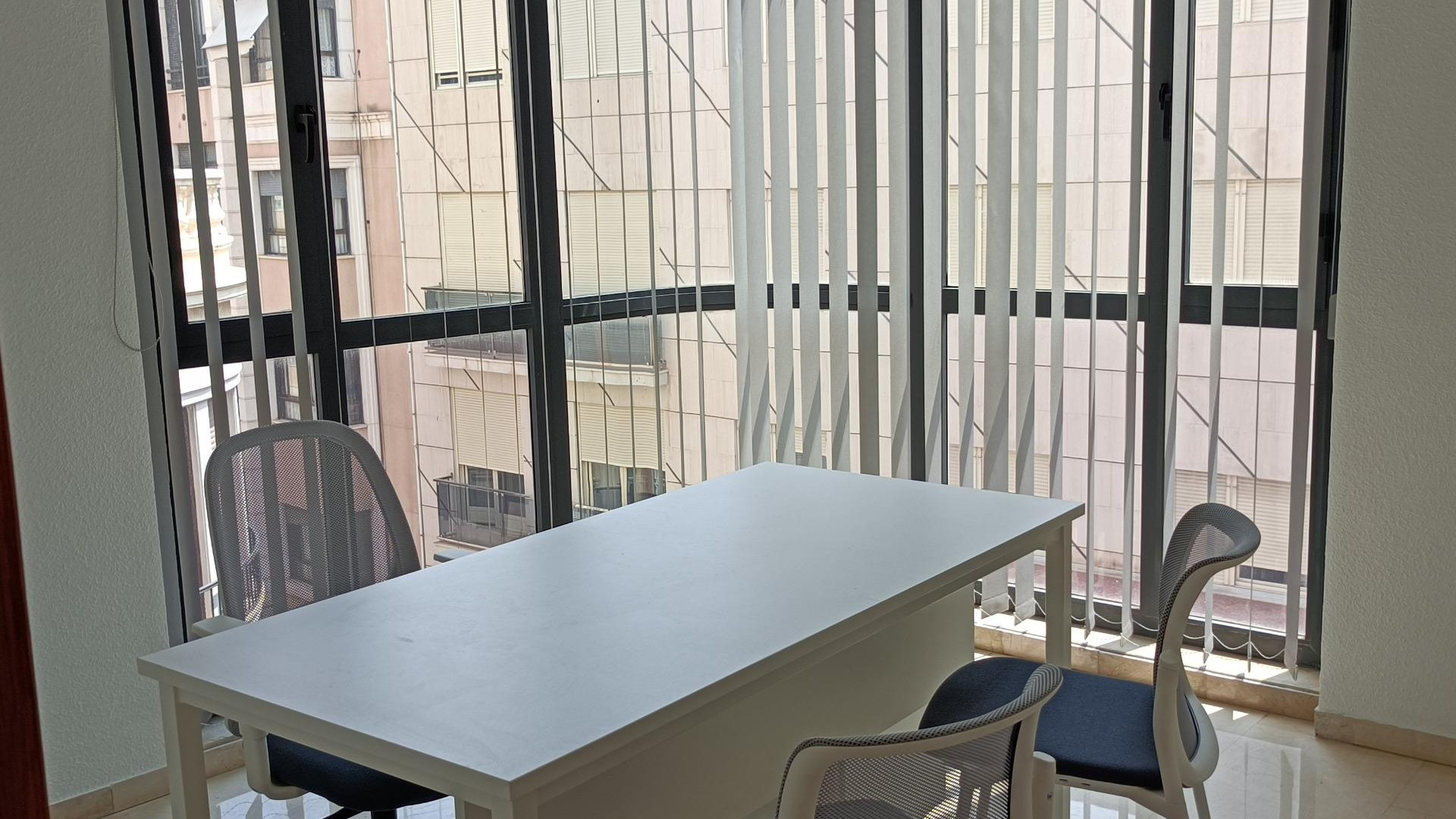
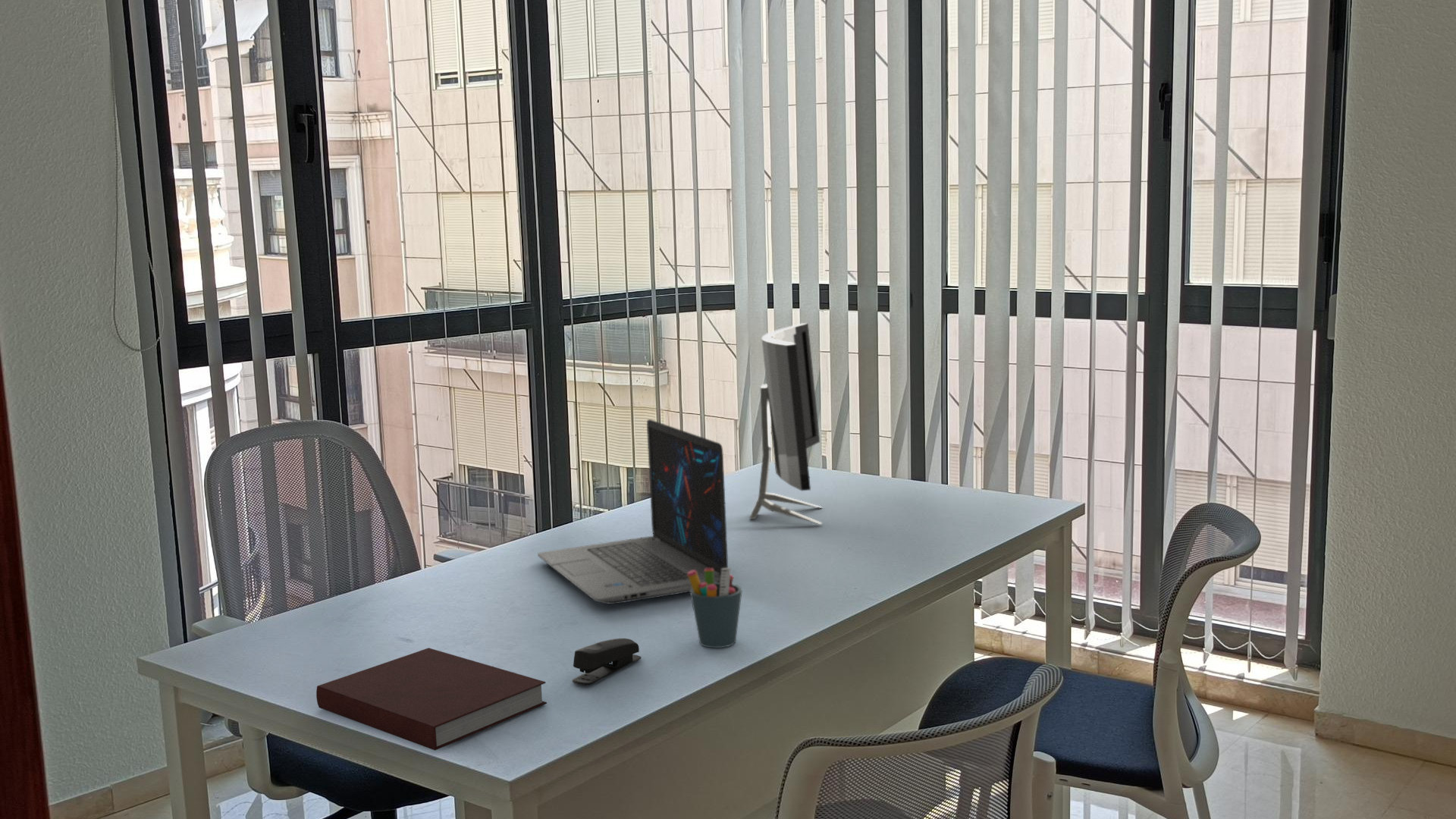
+ monitor [748,322,823,525]
+ notebook [315,647,548,751]
+ laptop [537,419,729,605]
+ stapler [572,638,642,686]
+ pen holder [688,566,743,648]
